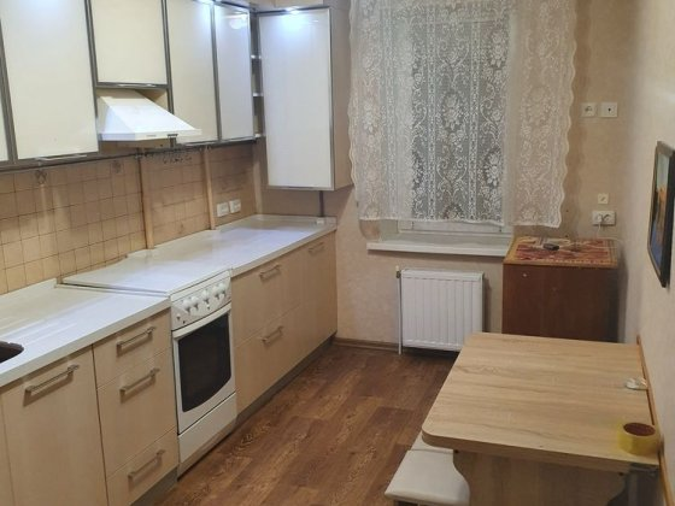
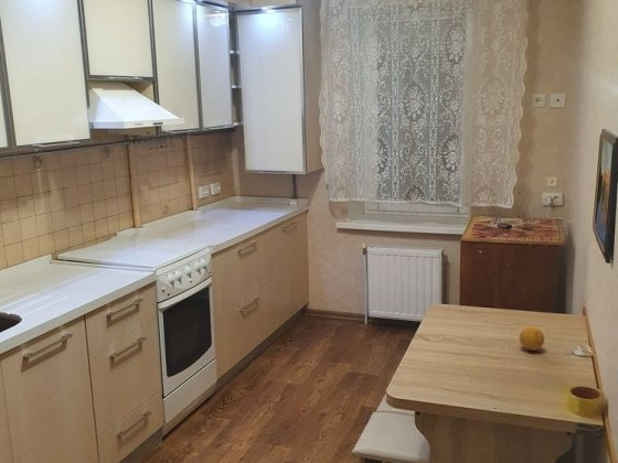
+ fruit [519,325,545,352]
